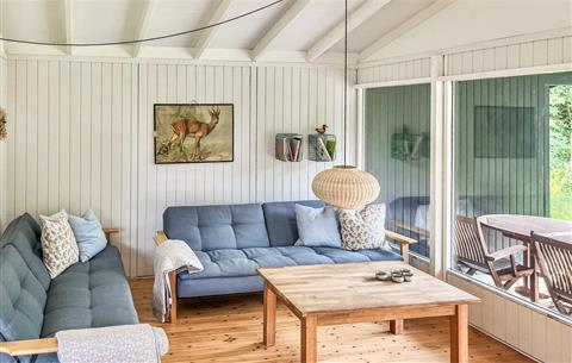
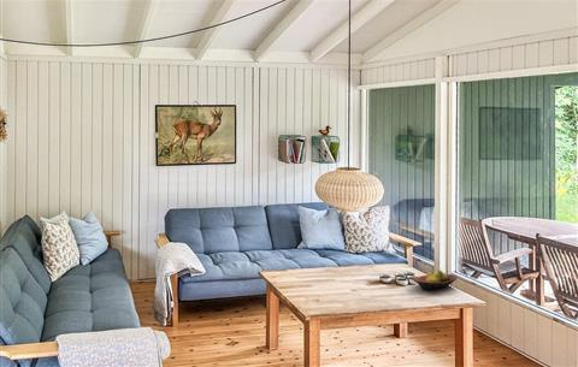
+ fruit bowl [412,270,459,291]
